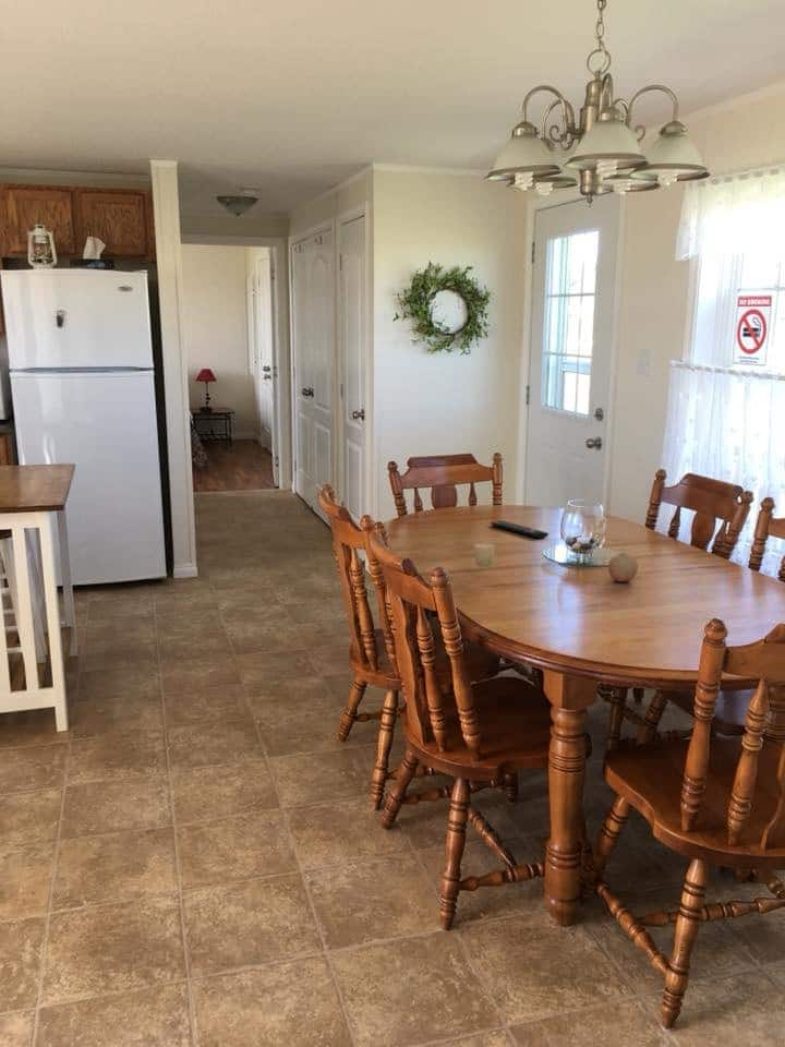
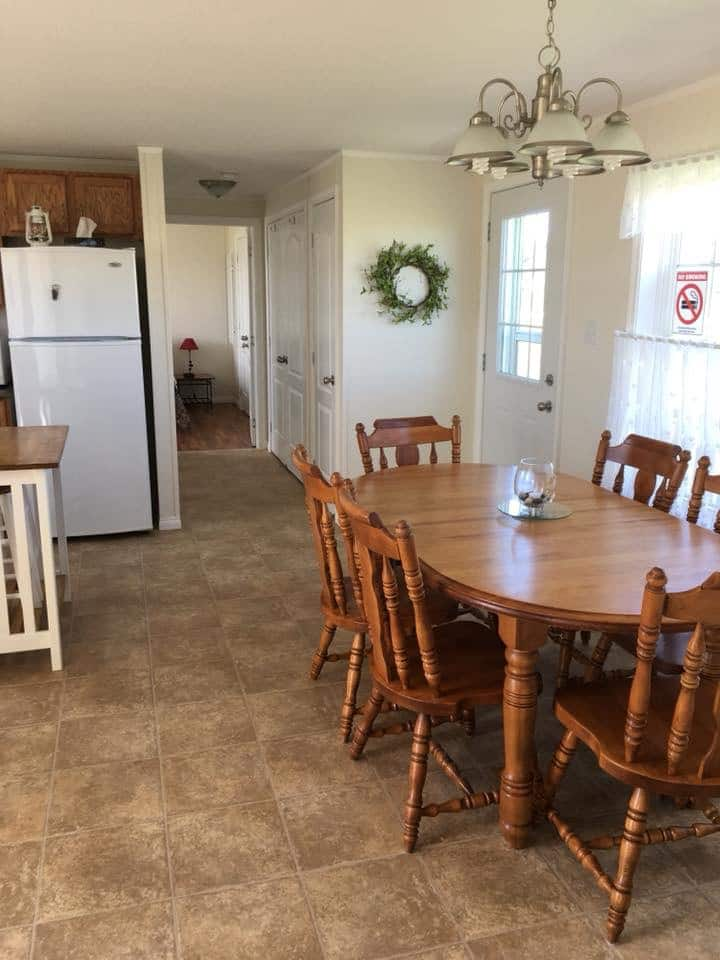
- candle [473,542,495,568]
- remote control [490,519,550,540]
- fruit [607,552,639,582]
